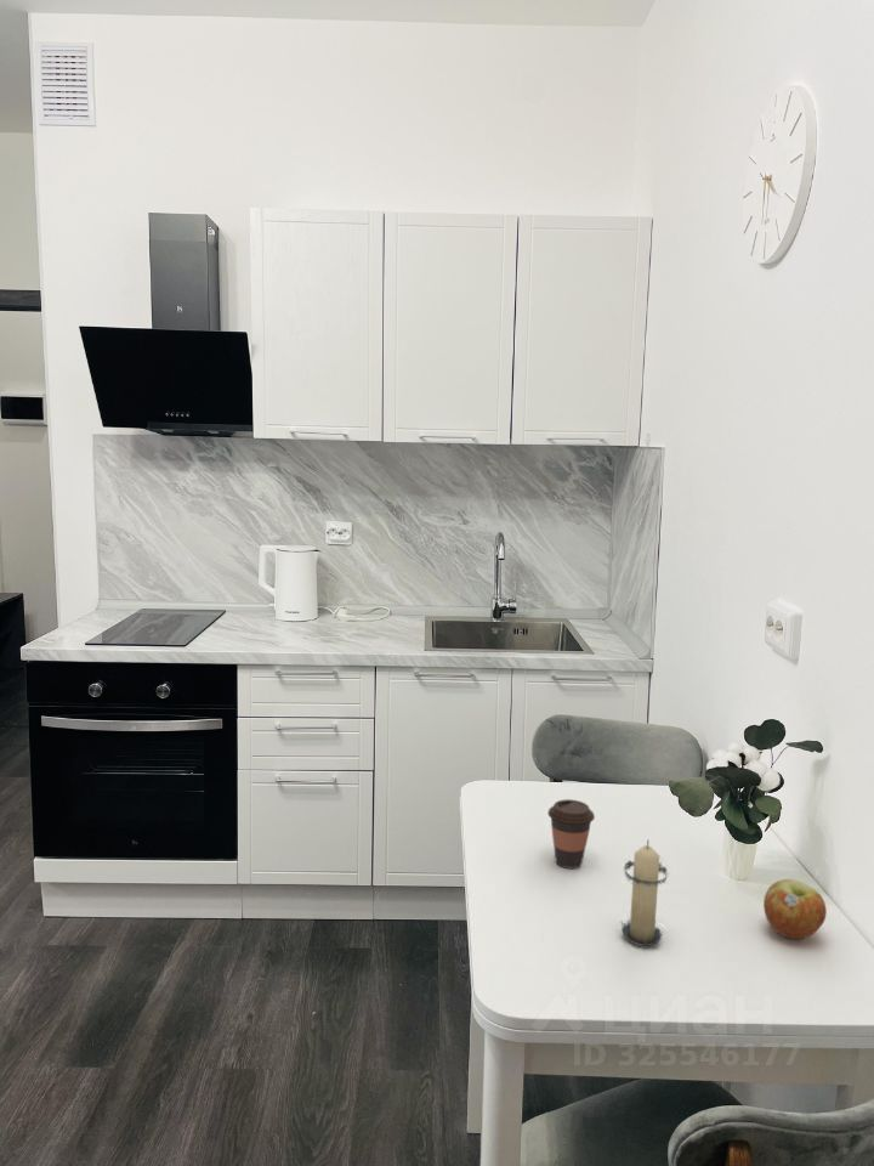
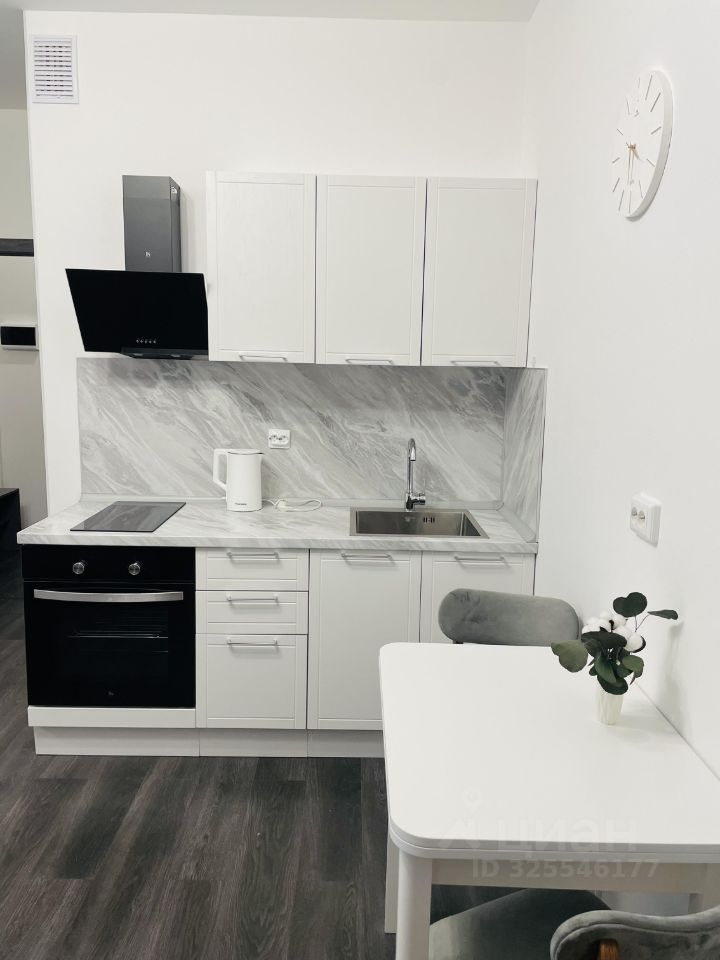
- apple [762,878,828,940]
- candle [619,839,669,947]
- coffee cup [546,798,596,870]
